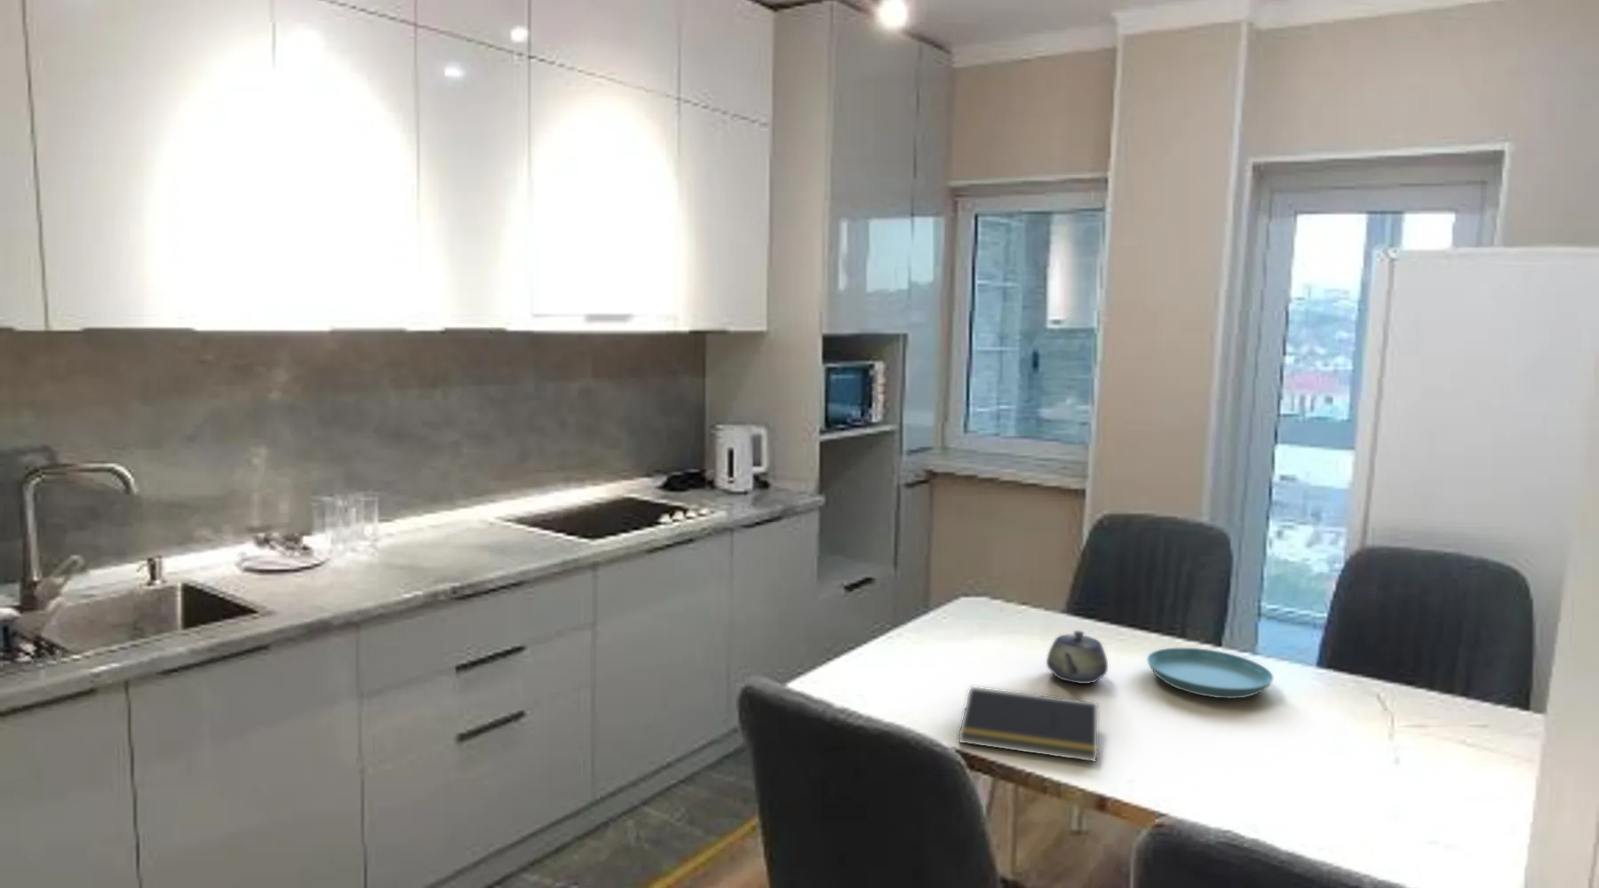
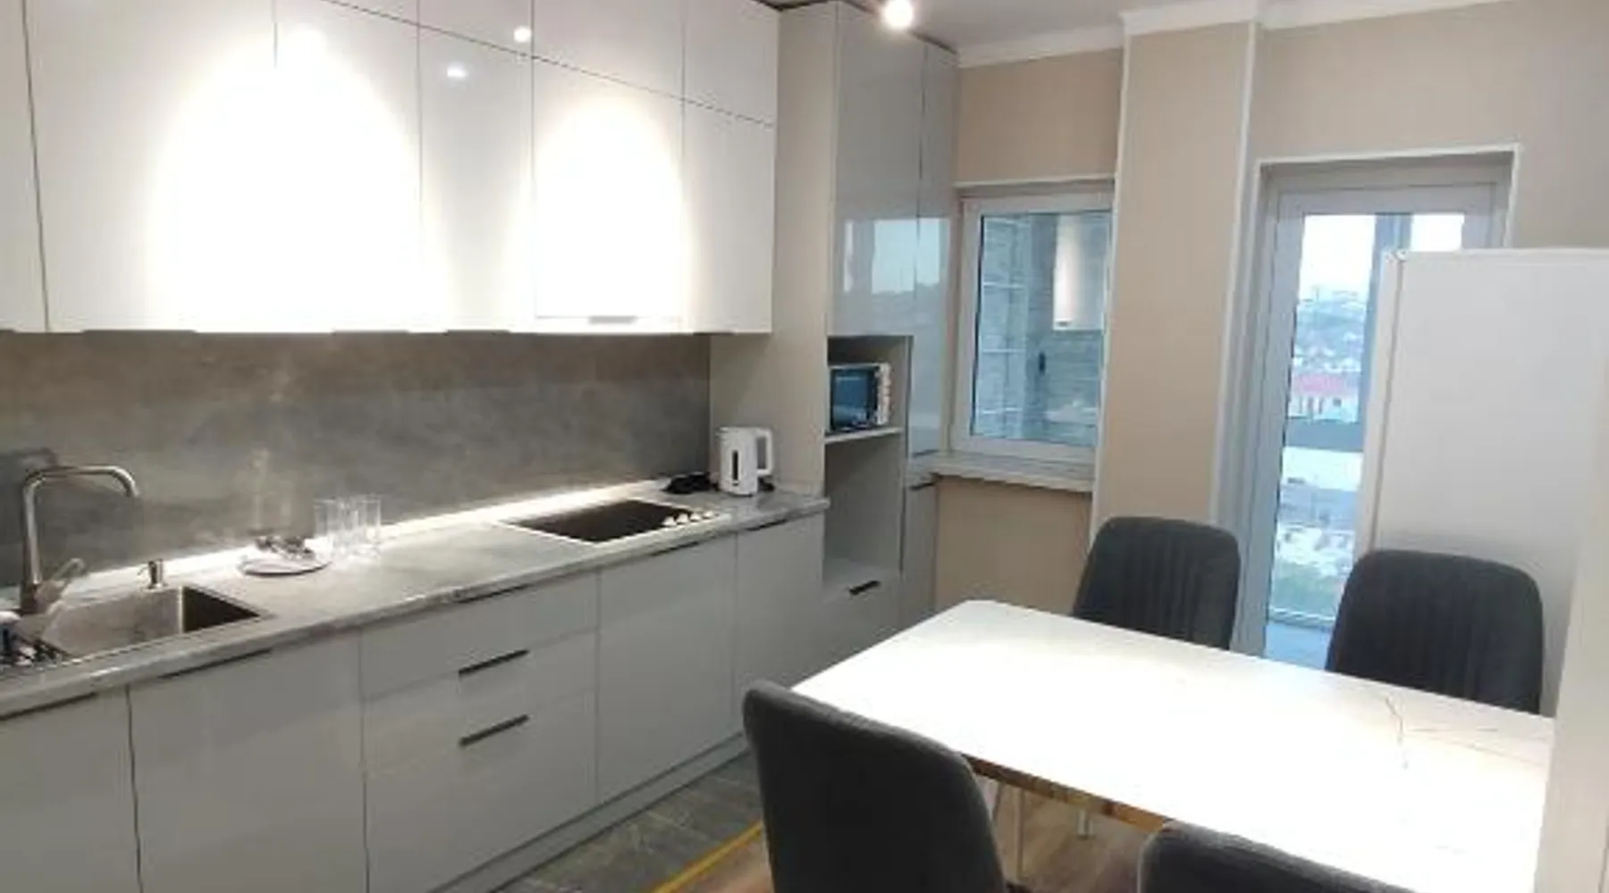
- saucer [1146,647,1275,699]
- notepad [958,687,1098,763]
- teapot [1046,630,1109,685]
